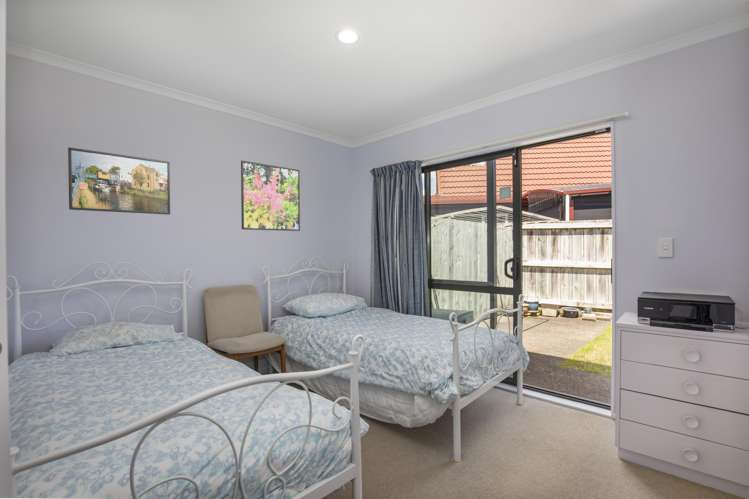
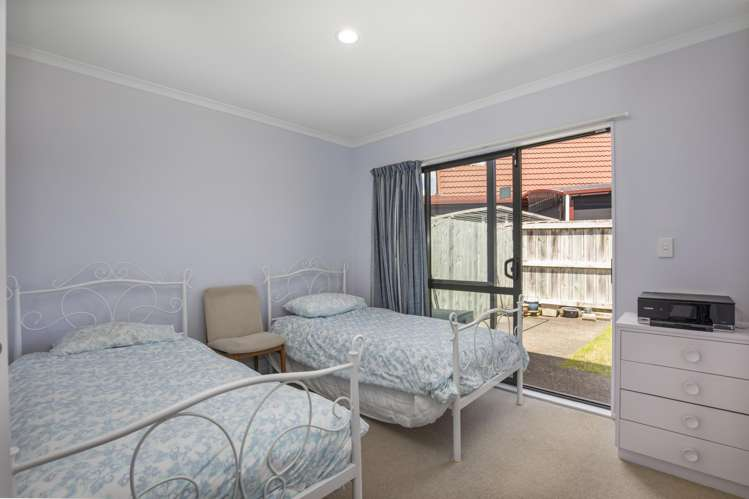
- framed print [240,159,301,232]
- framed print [67,146,171,216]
